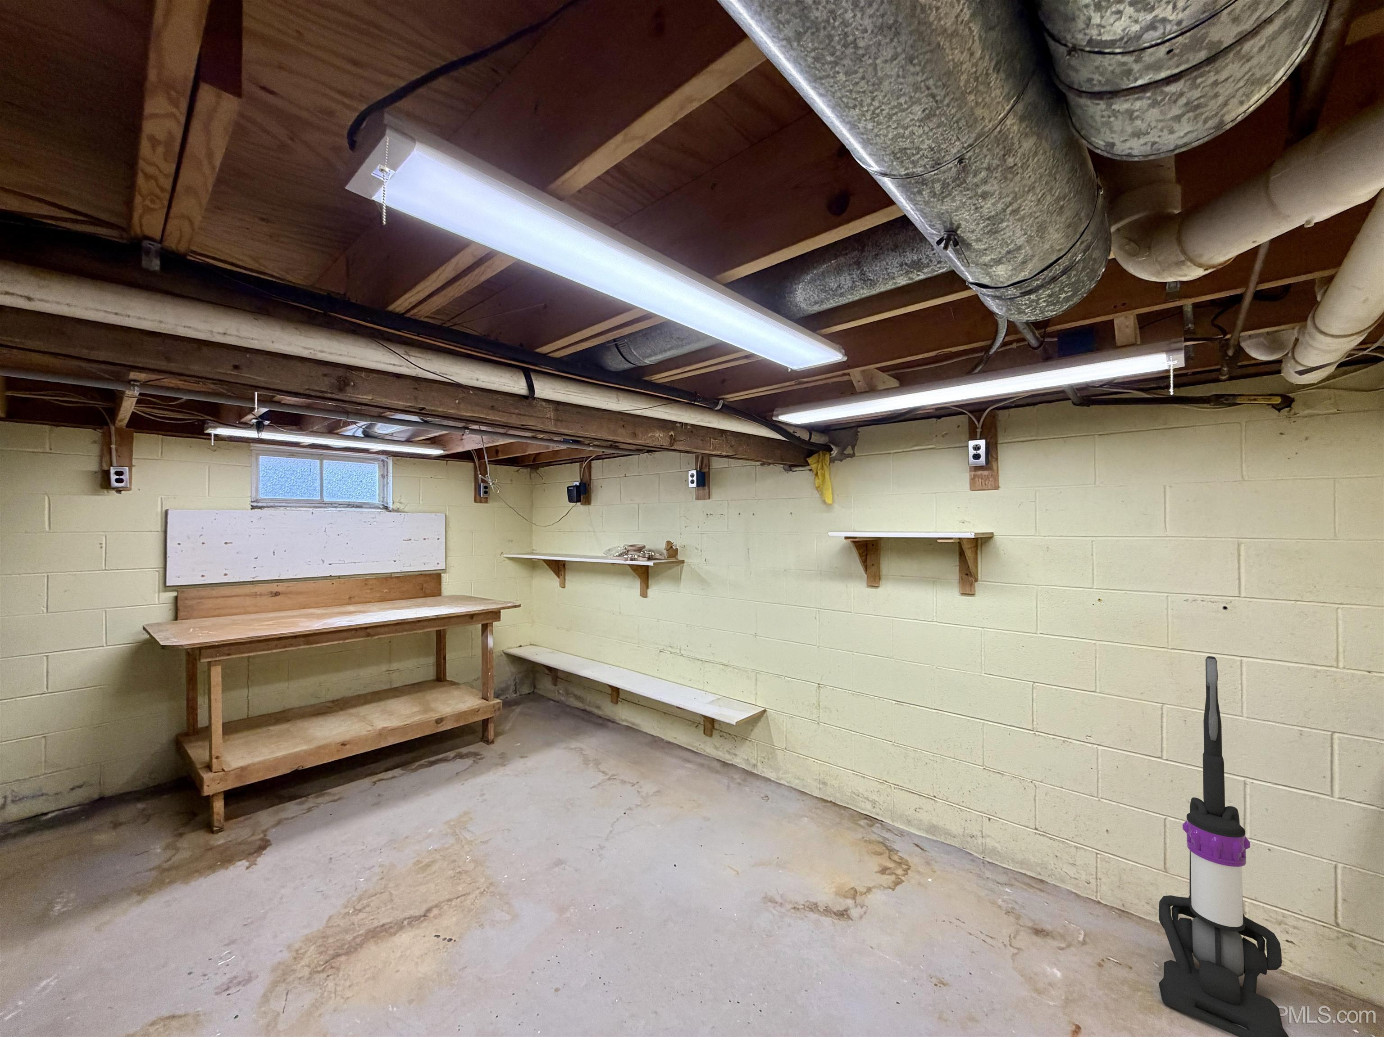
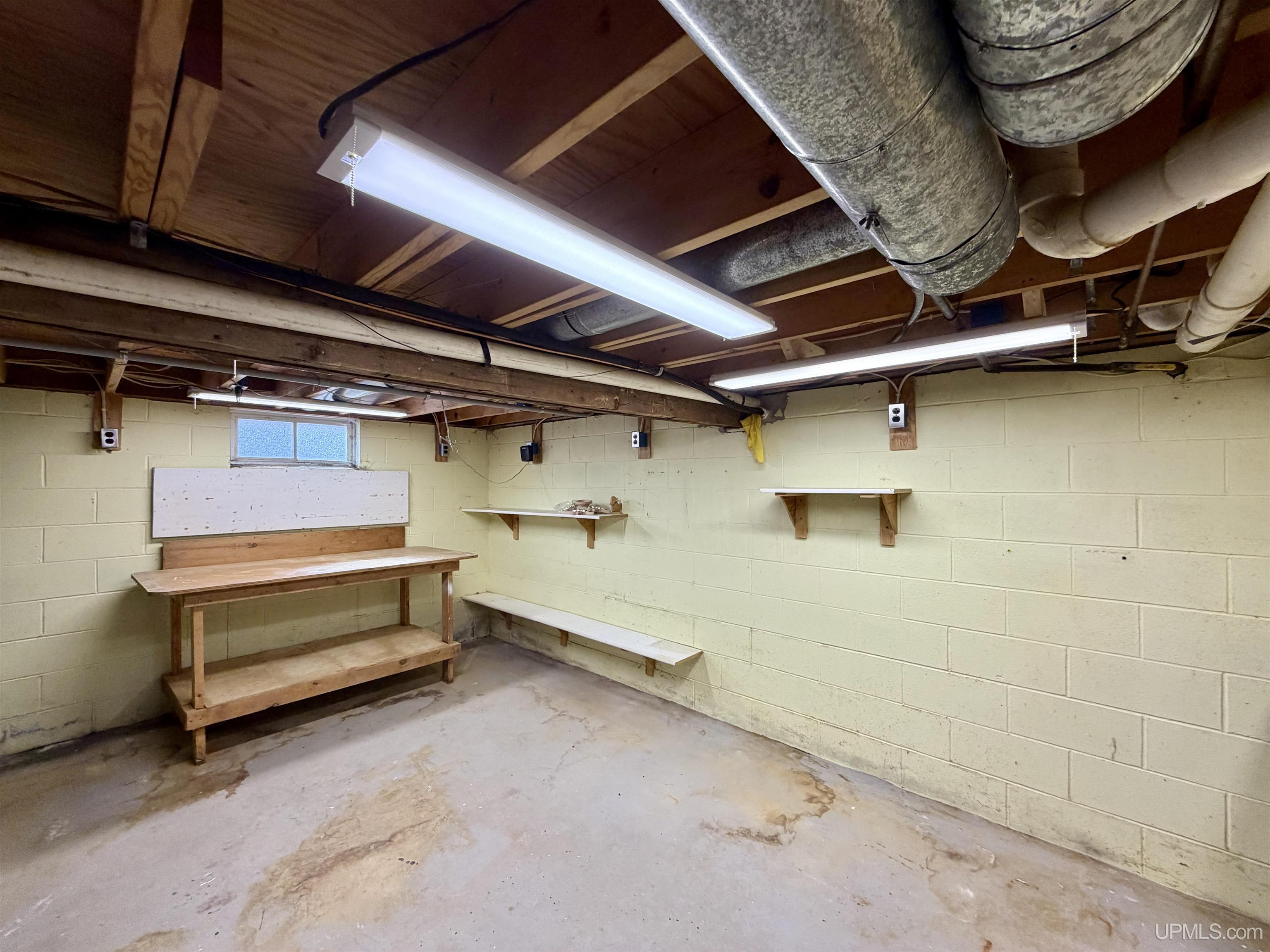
- vacuum cleaner [1158,656,1289,1037]
